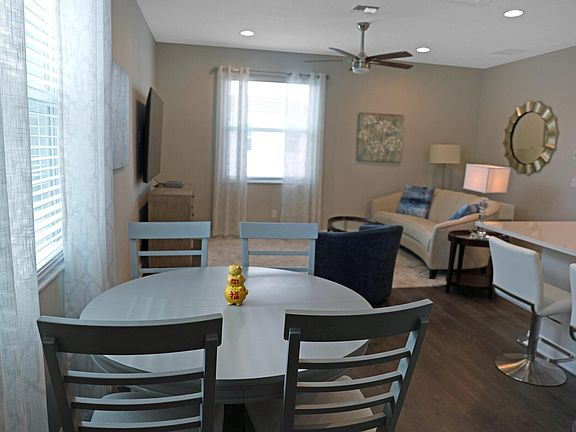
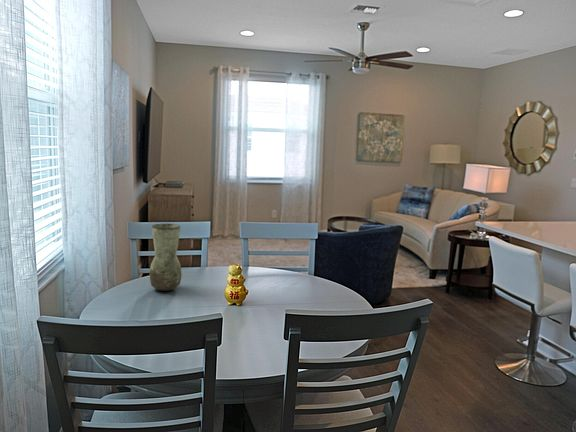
+ vase [148,223,183,292]
